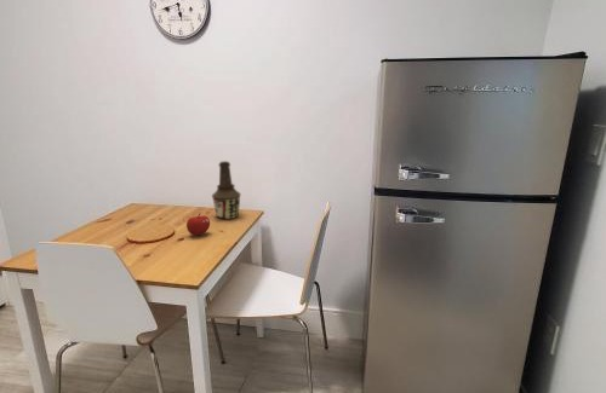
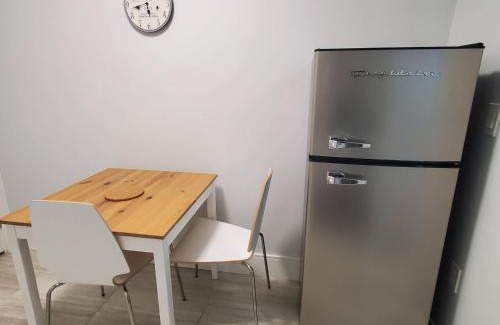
- fruit [185,213,211,236]
- bottle [211,160,241,220]
